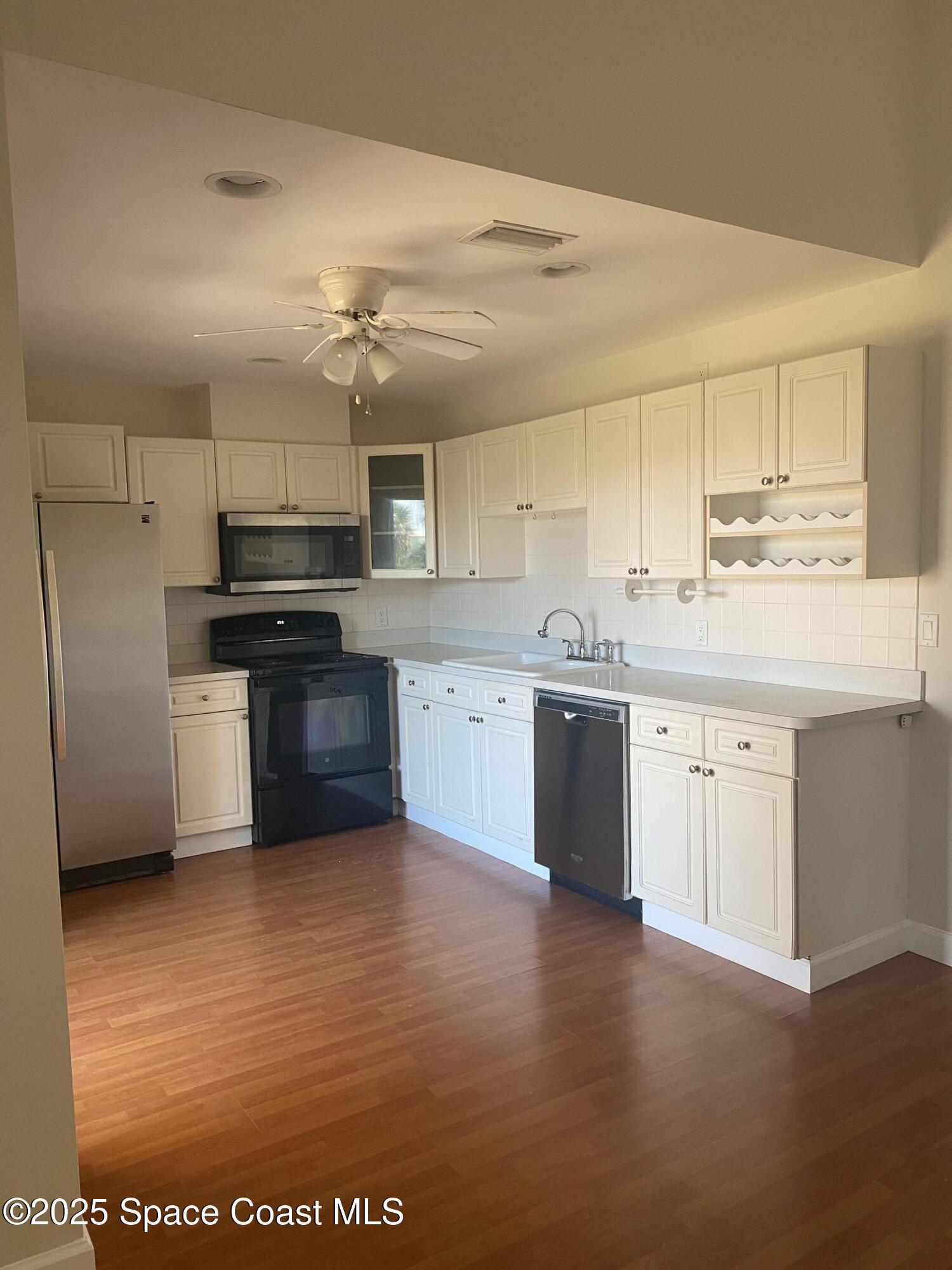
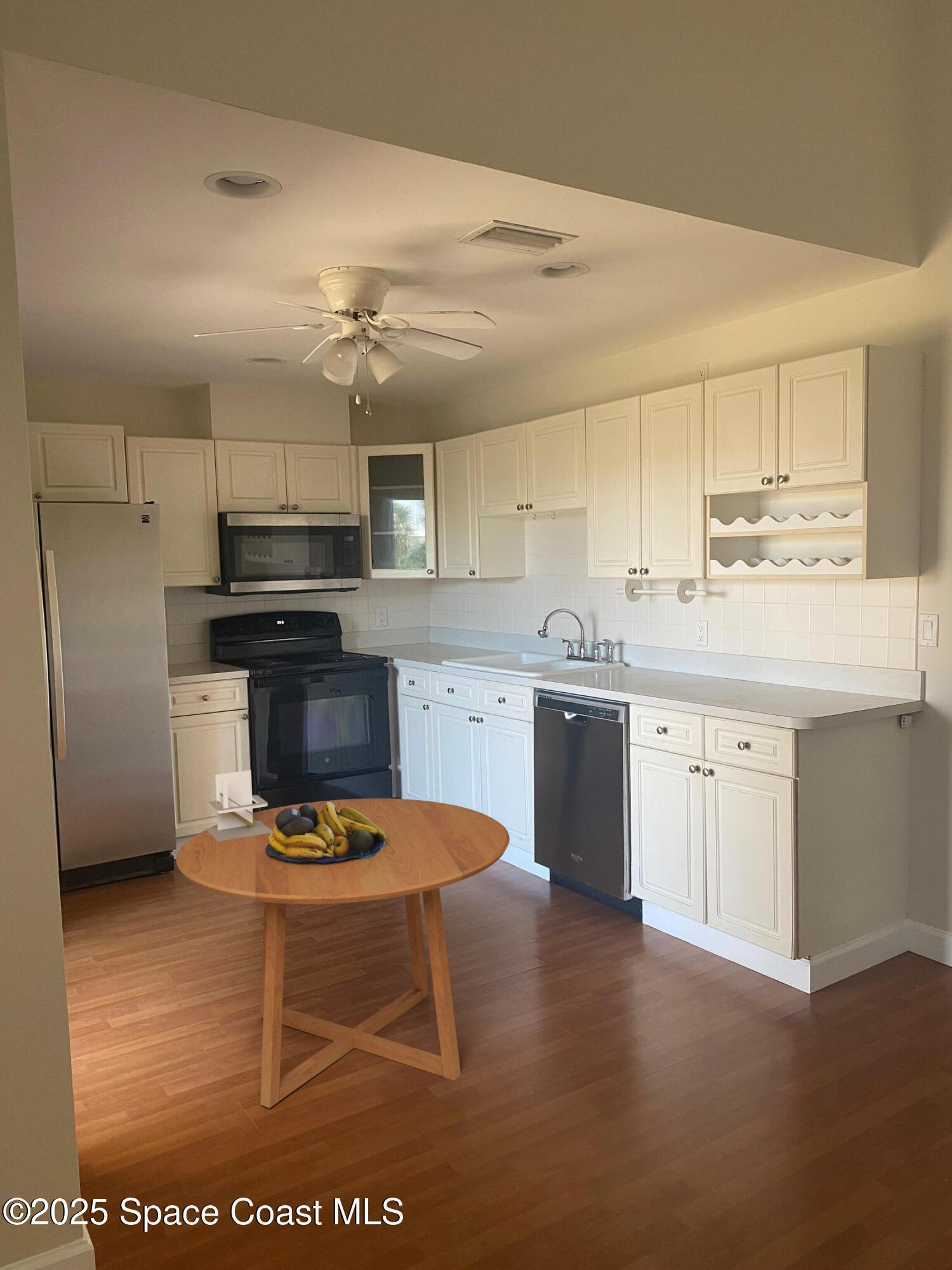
+ fruit bowl [265,802,387,864]
+ napkin holder [205,770,273,841]
+ dining table [175,798,510,1109]
